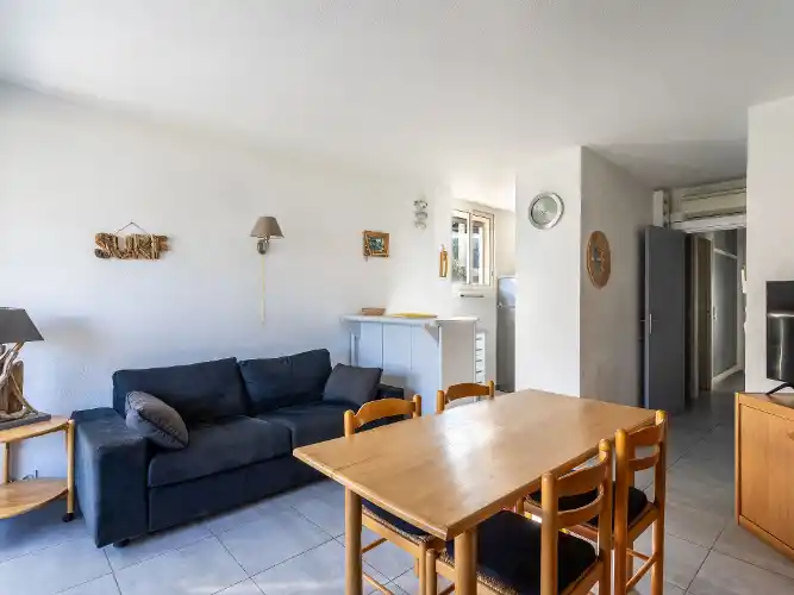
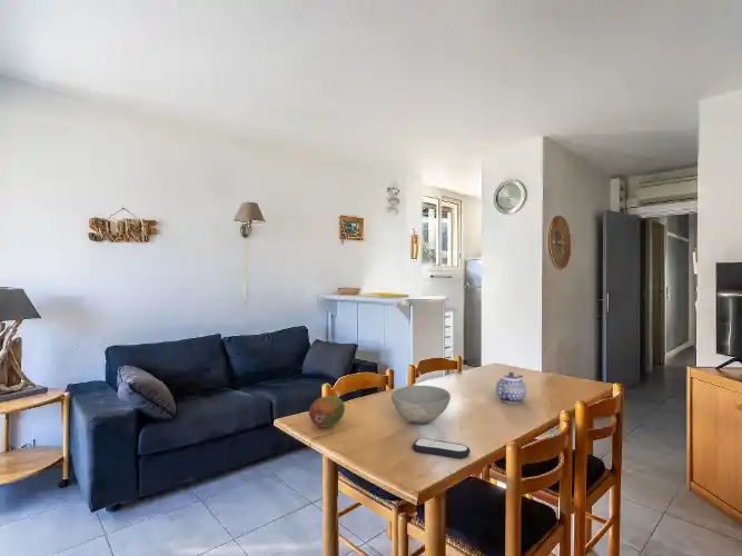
+ fruit [308,395,346,429]
+ teapot [495,371,527,405]
+ bowl [390,385,452,425]
+ remote control [412,437,472,459]
